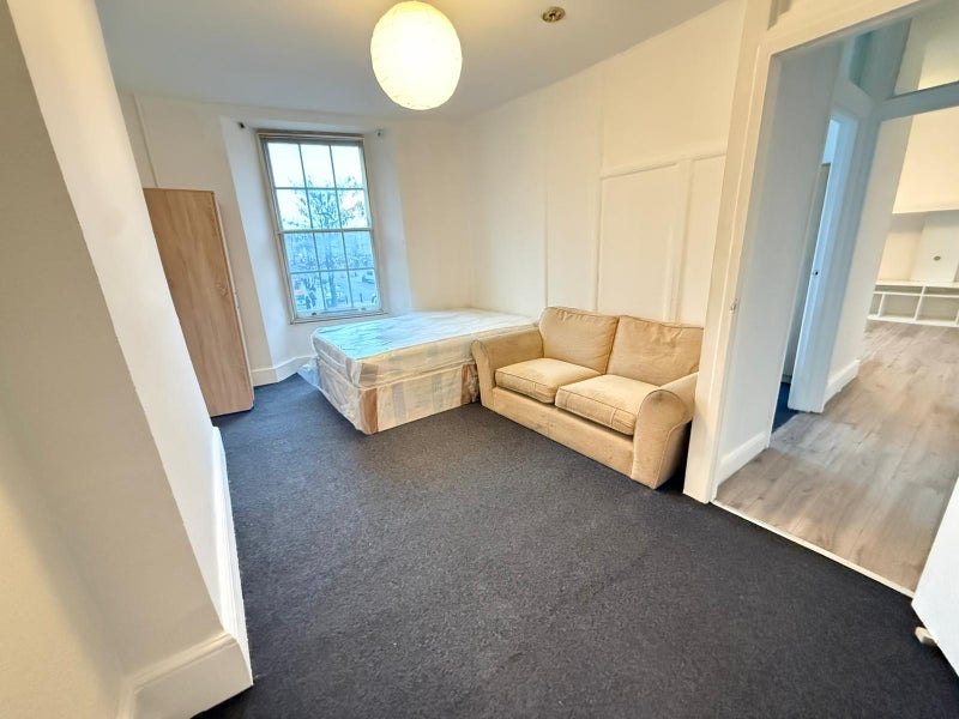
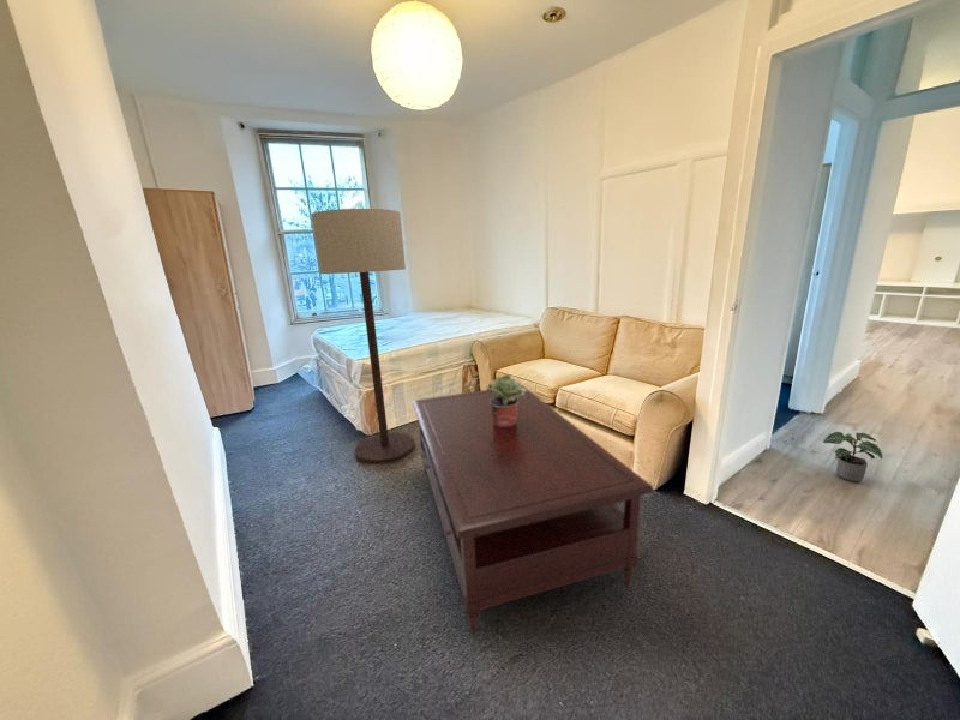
+ potted plant [485,373,527,427]
+ potted plant [822,431,883,484]
+ floor lamp [310,208,416,466]
+ coffee table [412,384,654,636]
